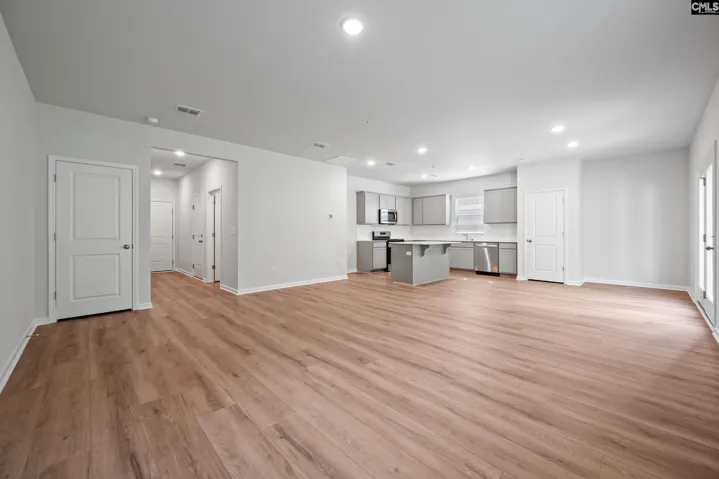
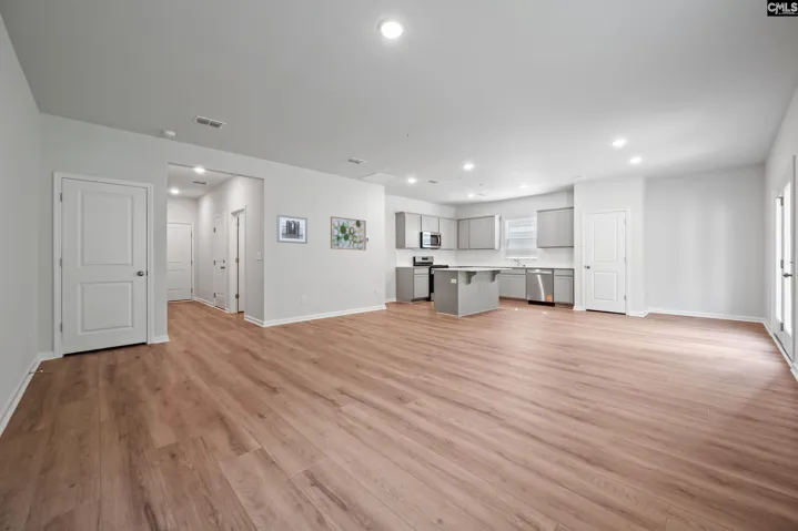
+ wall art [330,215,367,252]
+ wall art [276,214,309,245]
